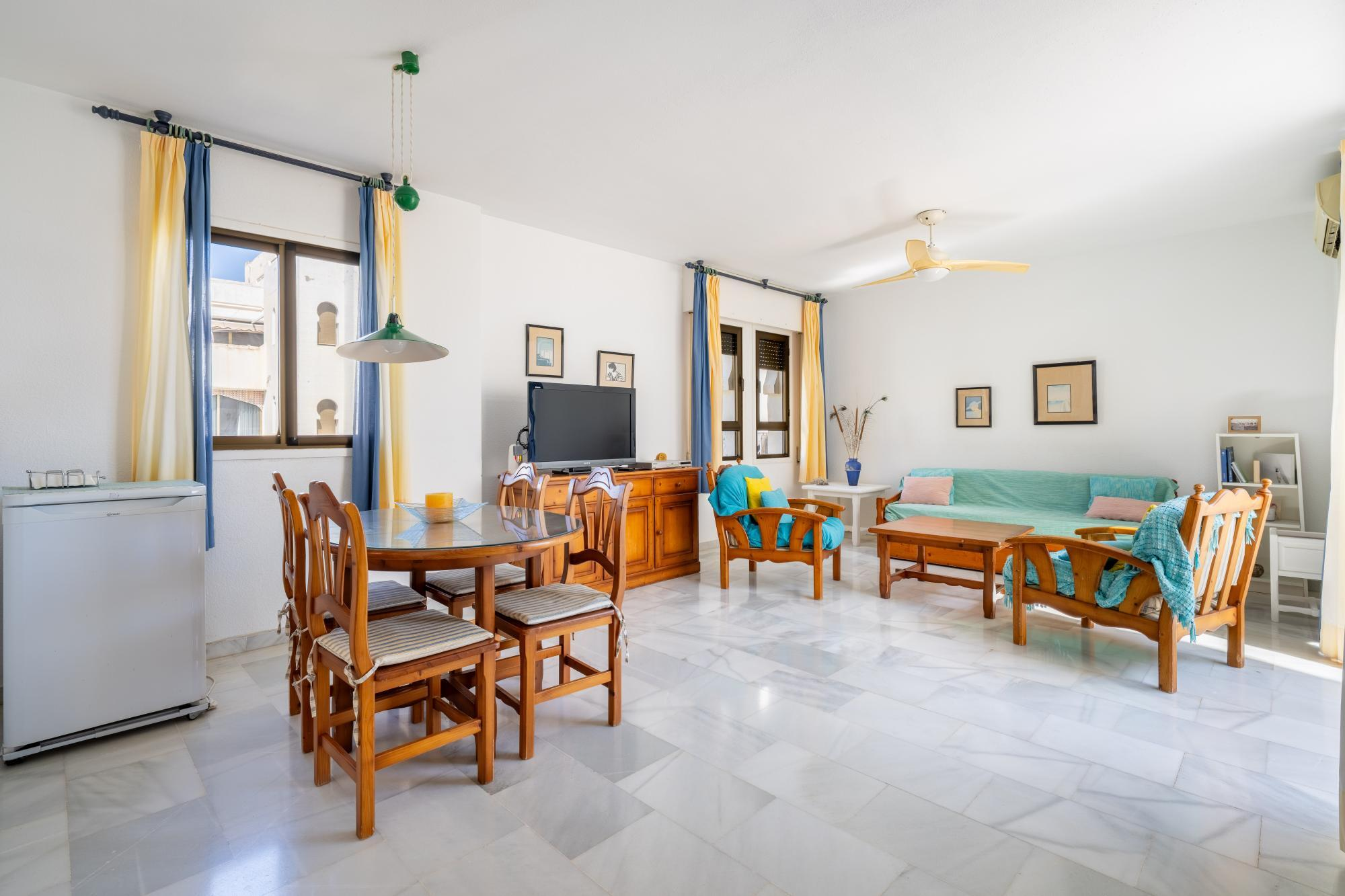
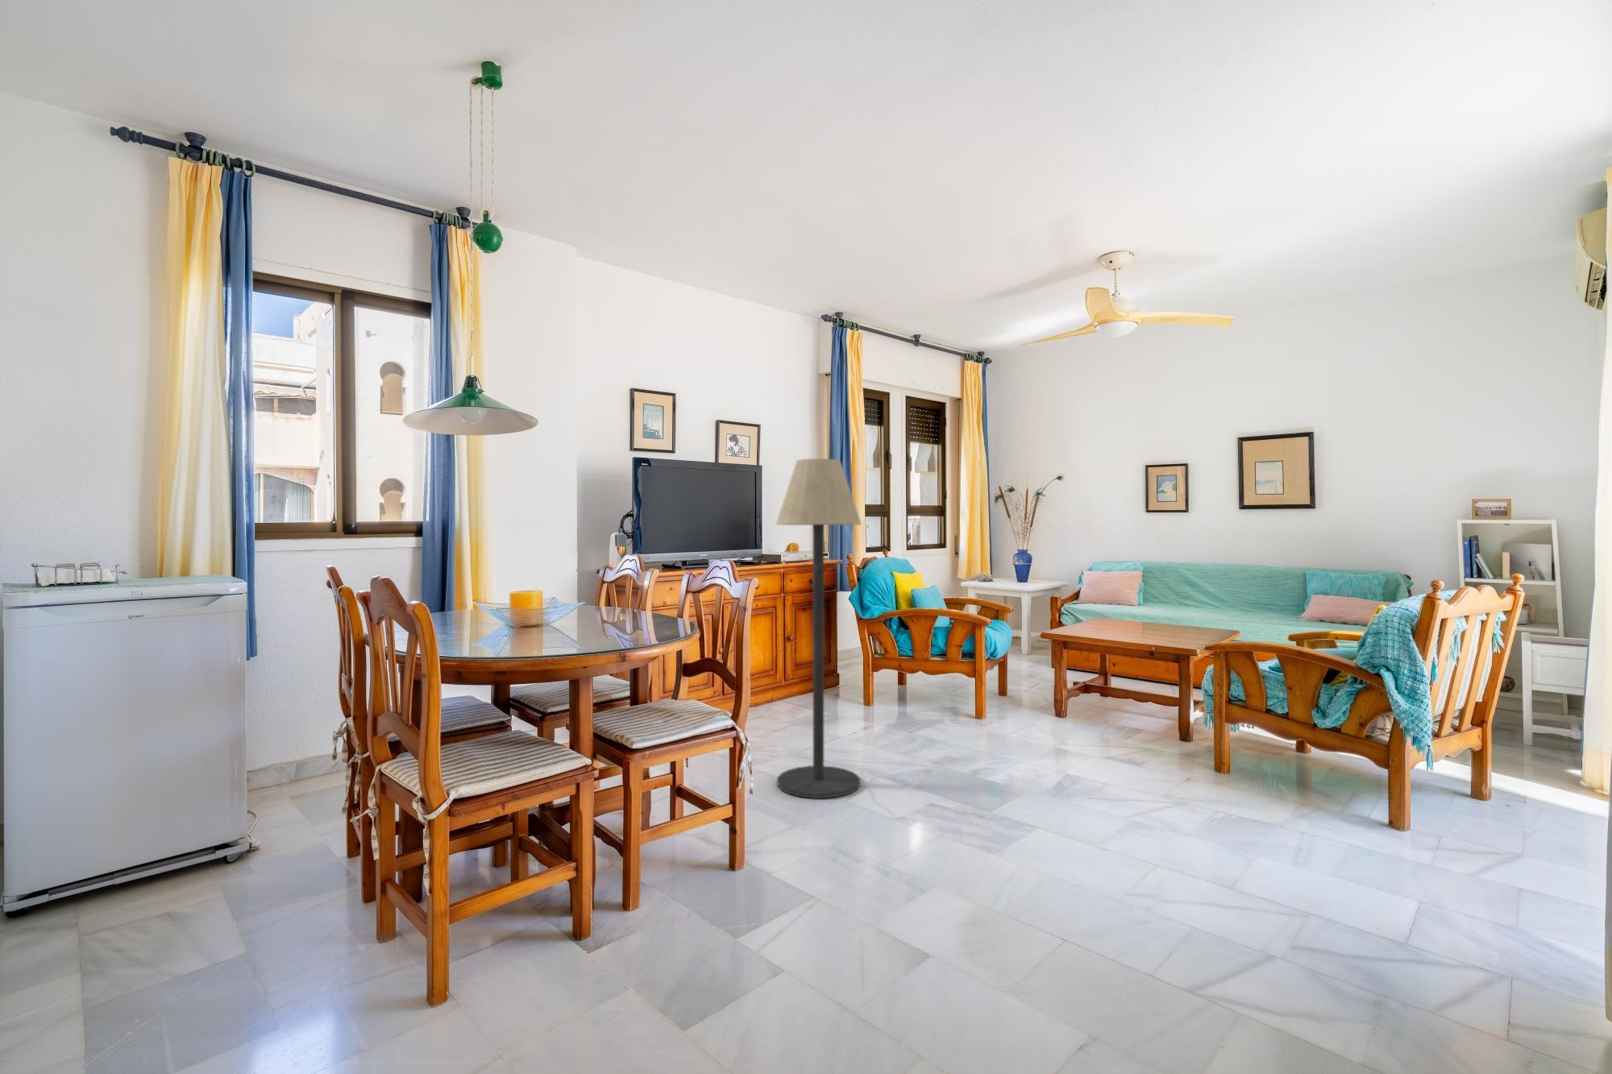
+ floor lamp [775,458,863,800]
